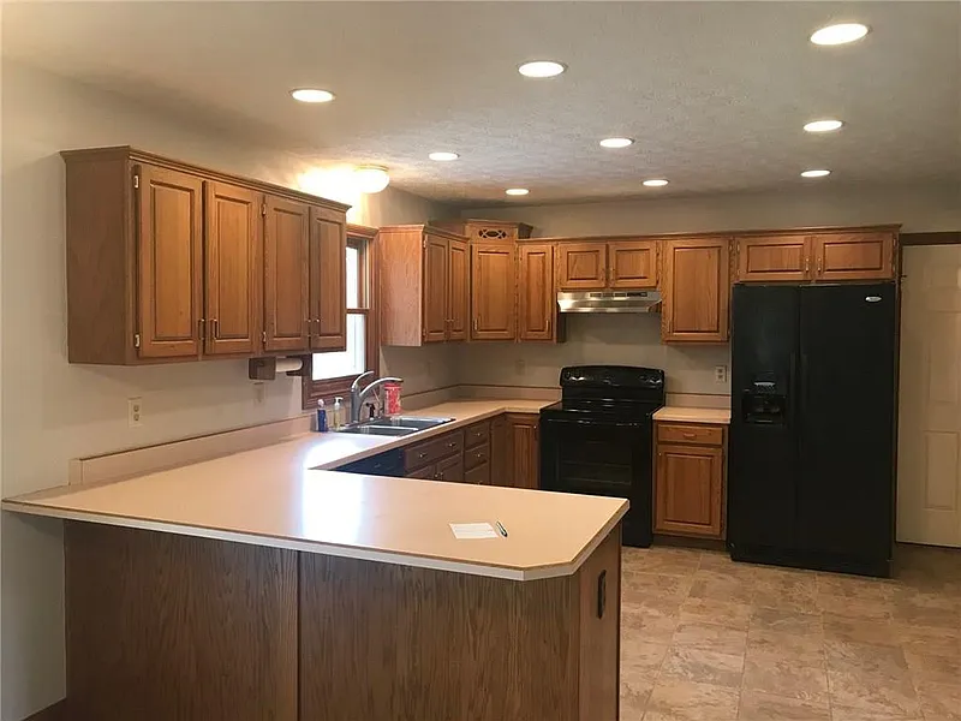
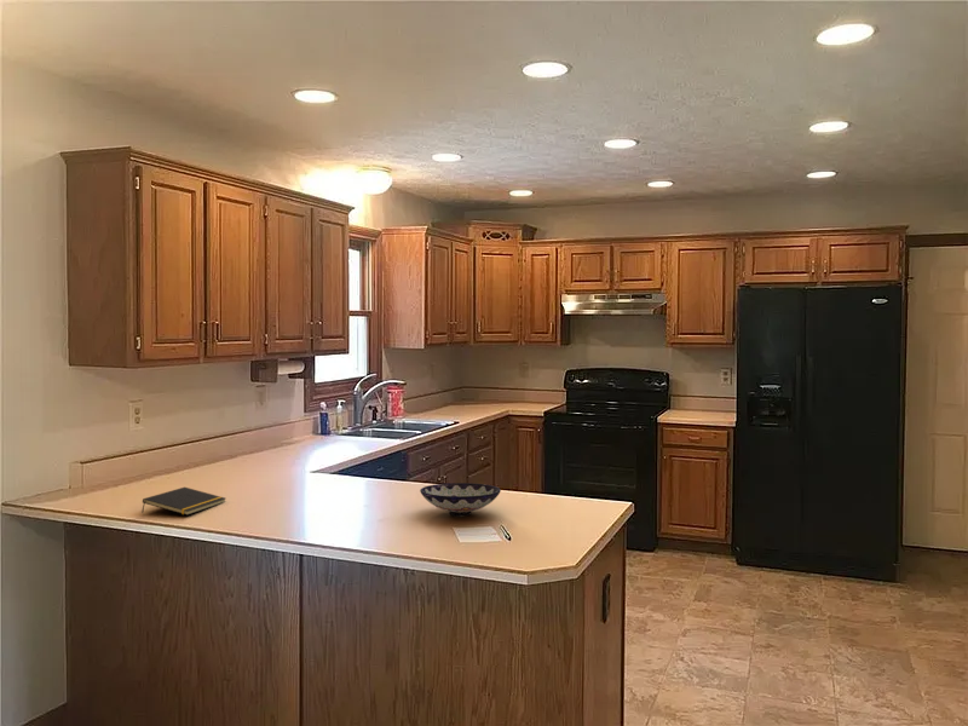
+ notepad [140,486,226,517]
+ bowl [419,482,502,517]
